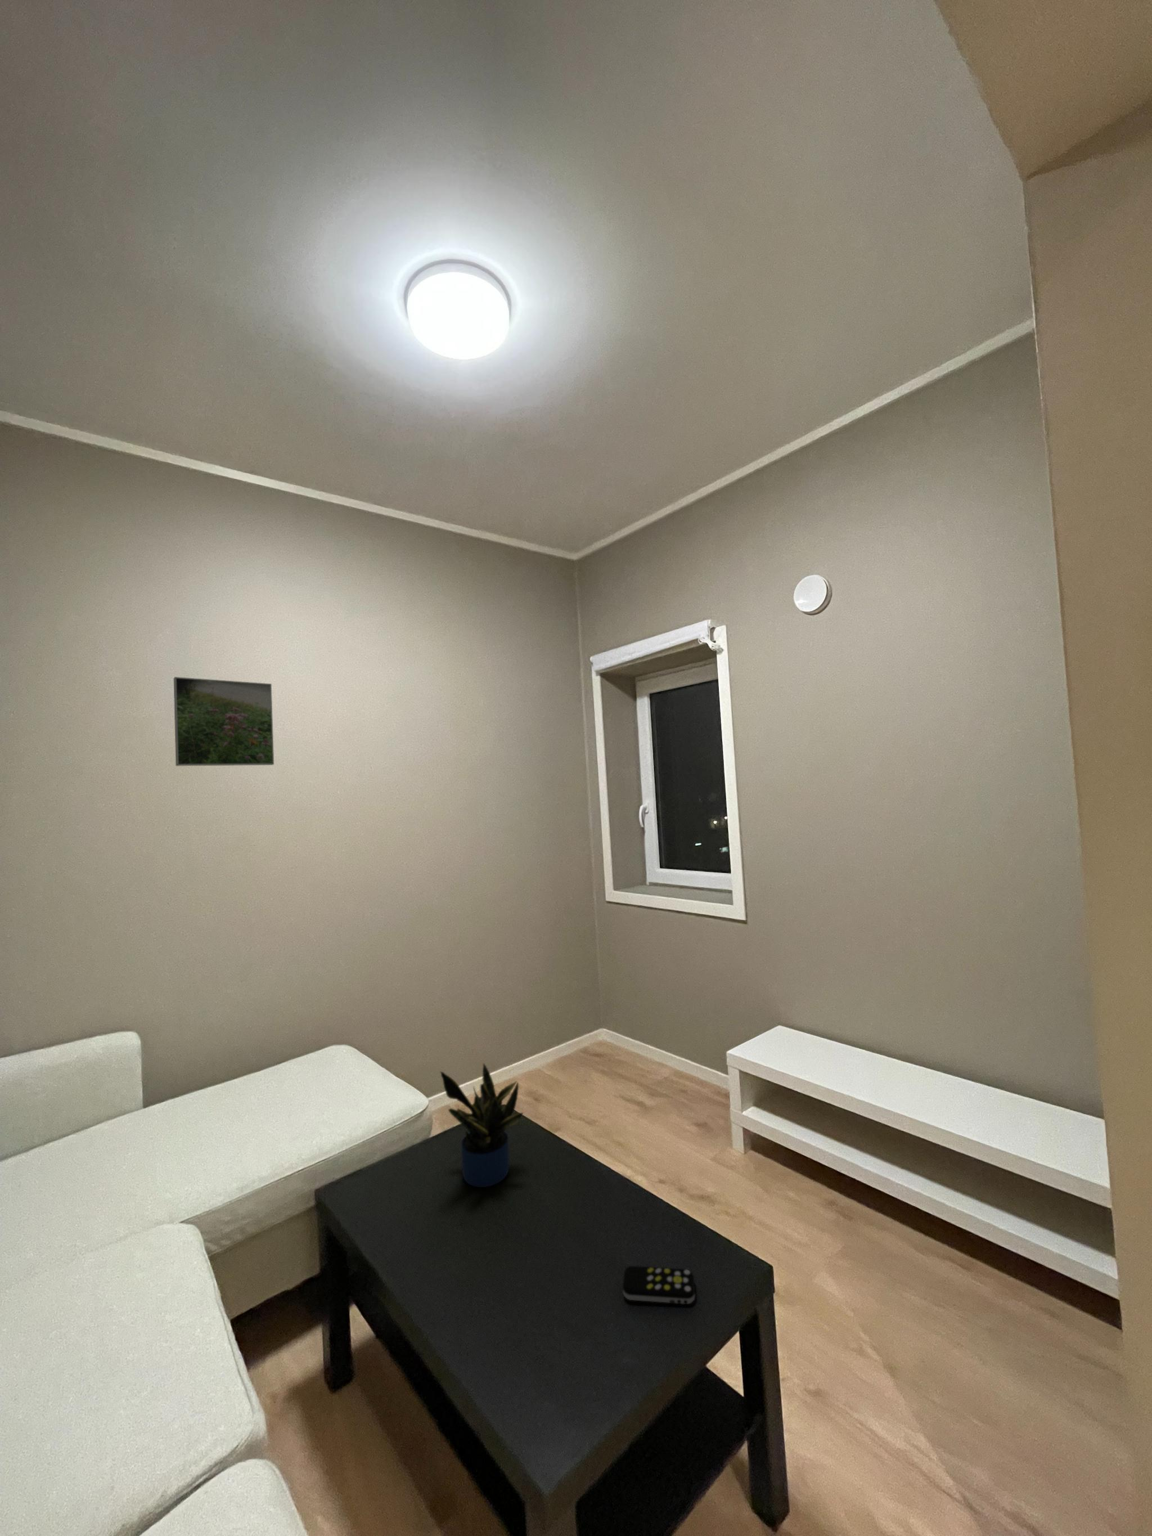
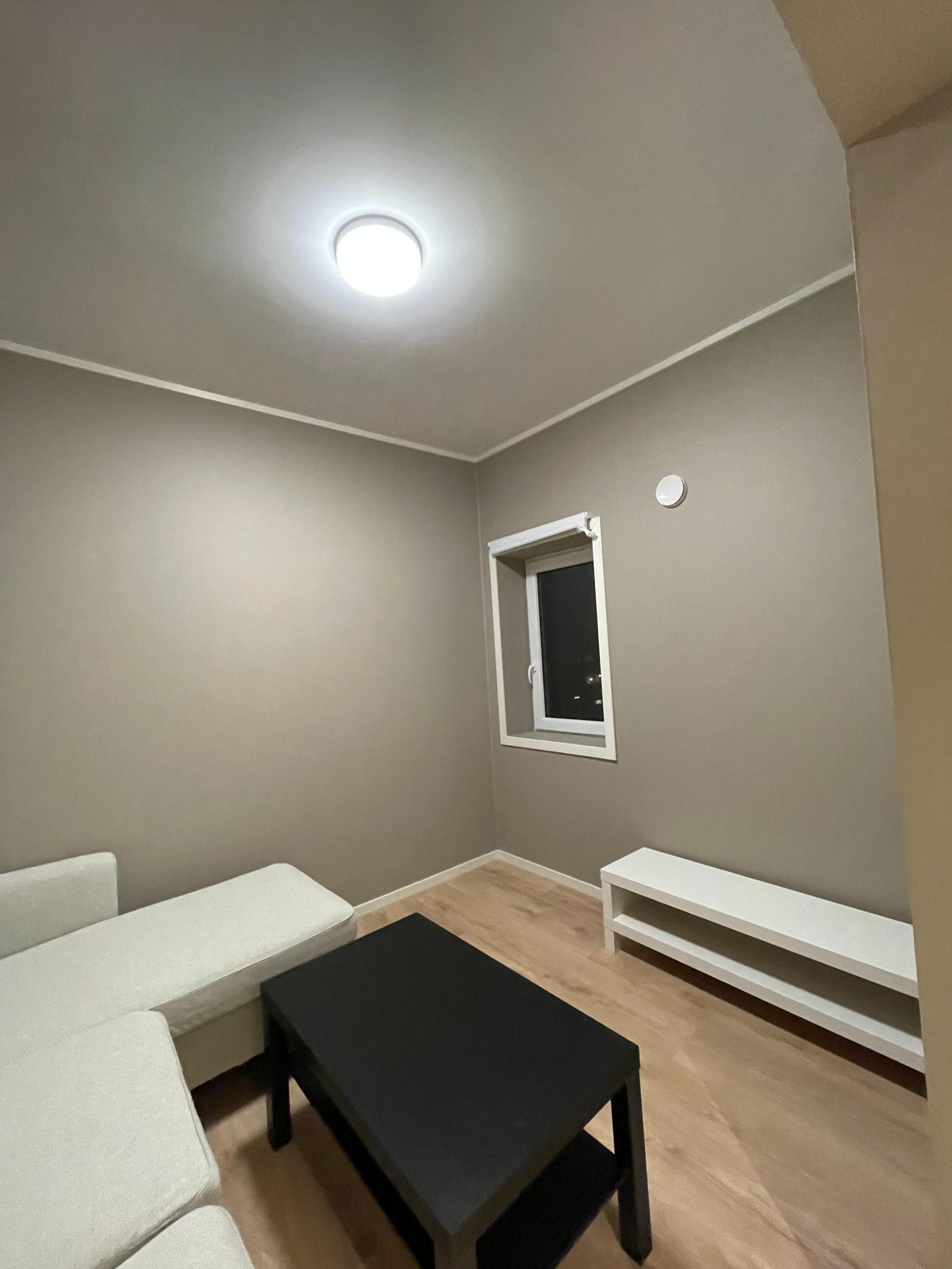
- remote control [622,1265,696,1305]
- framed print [173,677,275,766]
- potted plant [439,1063,524,1187]
